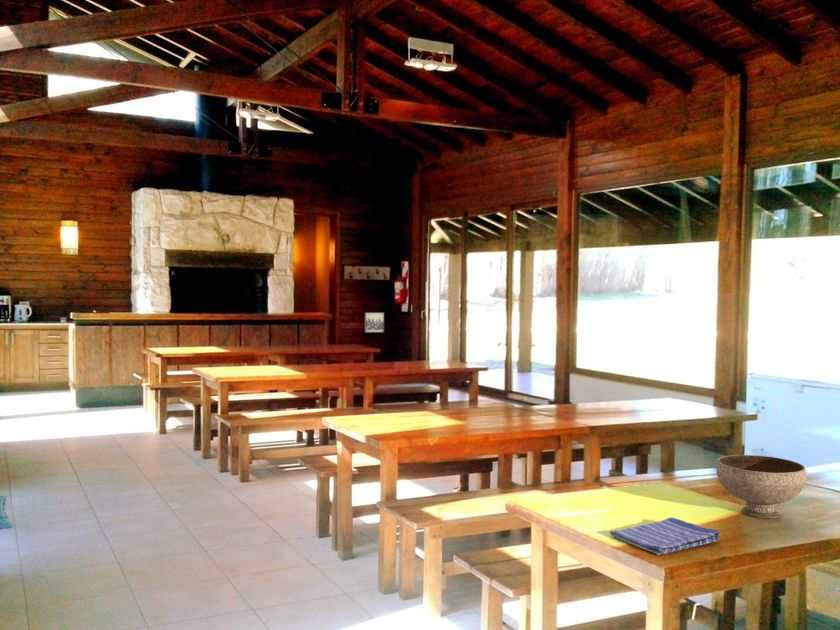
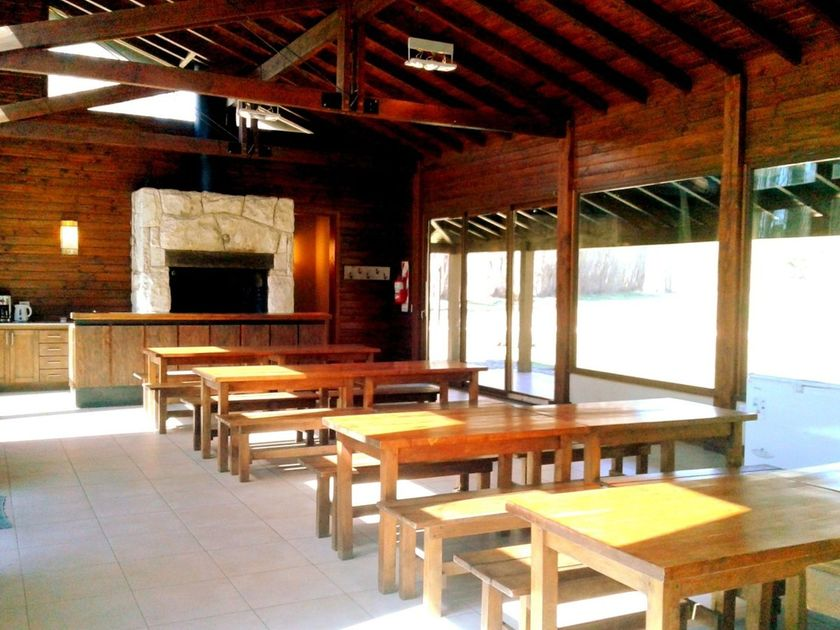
- wall art [364,312,385,333]
- dish towel [608,517,721,556]
- bowl [716,454,807,519]
